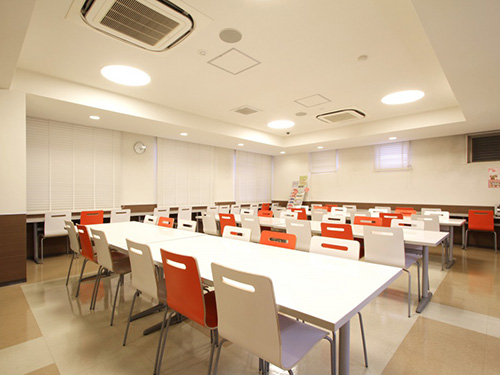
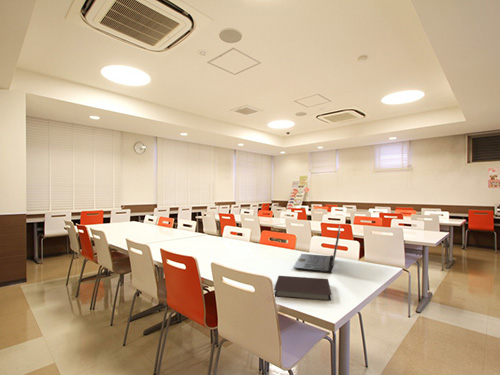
+ notebook [273,275,332,302]
+ laptop computer [293,224,341,274]
